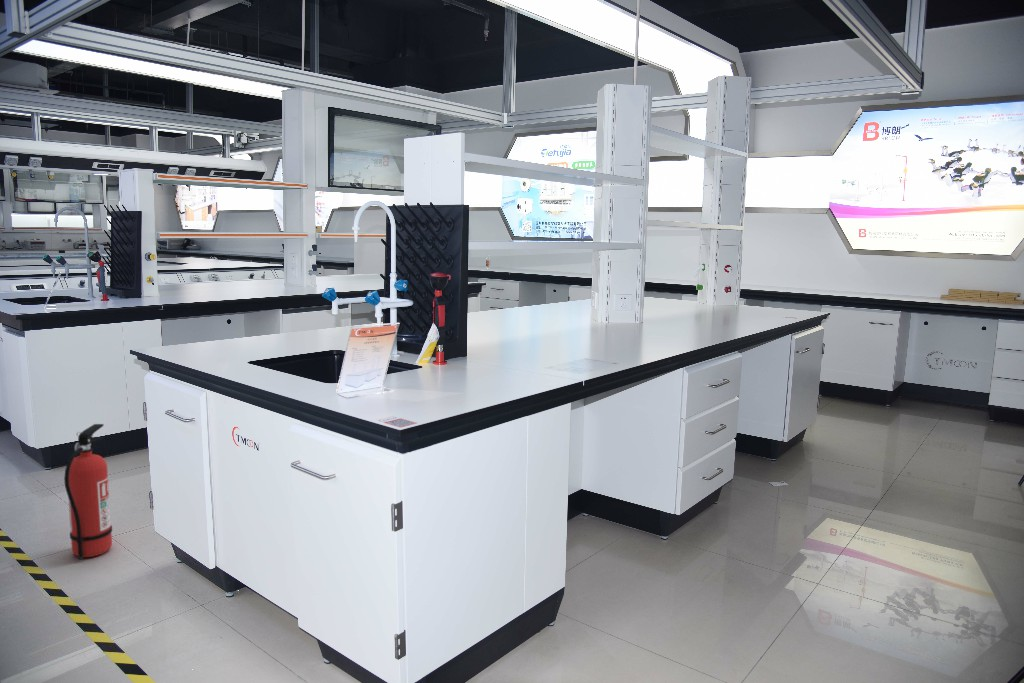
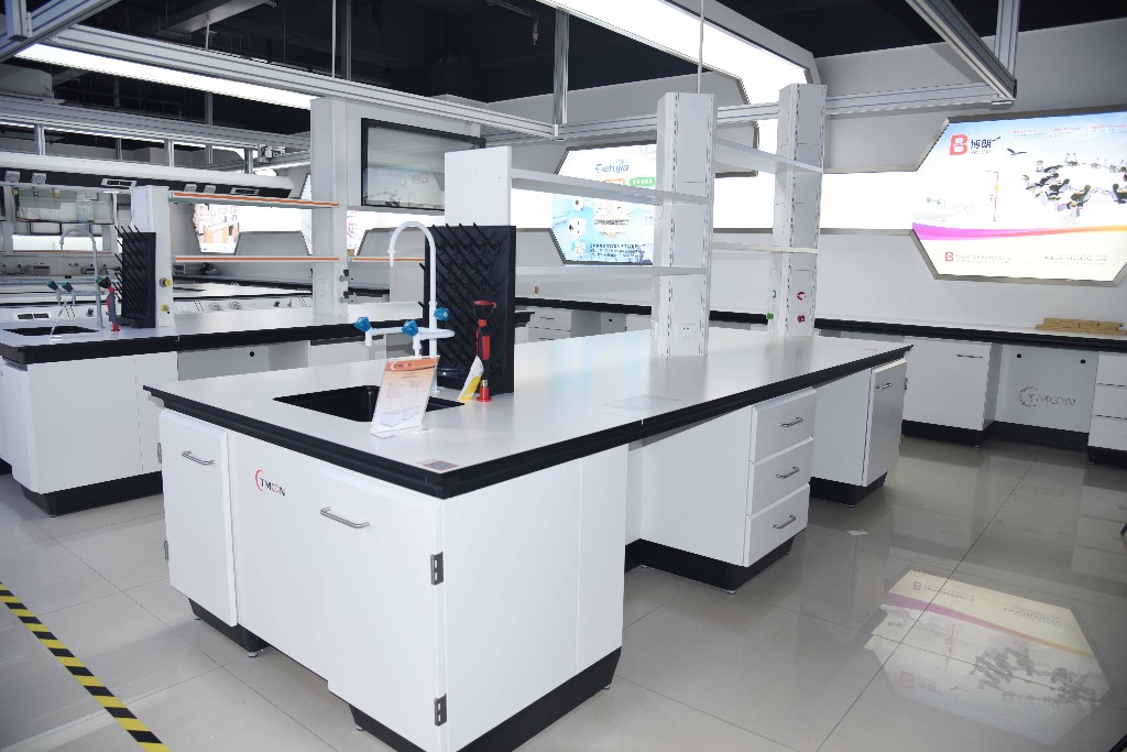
- fire extinguisher [63,423,113,560]
